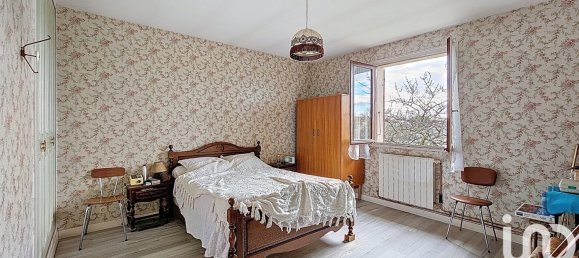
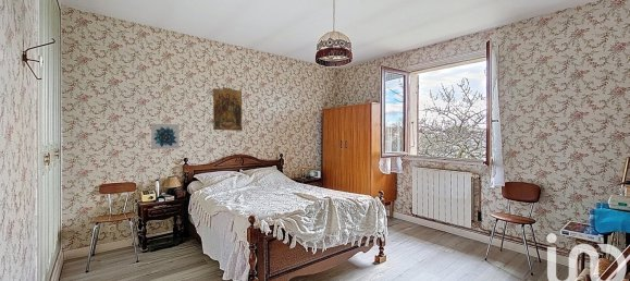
+ religious icon [211,86,244,132]
+ wall art [150,123,181,150]
